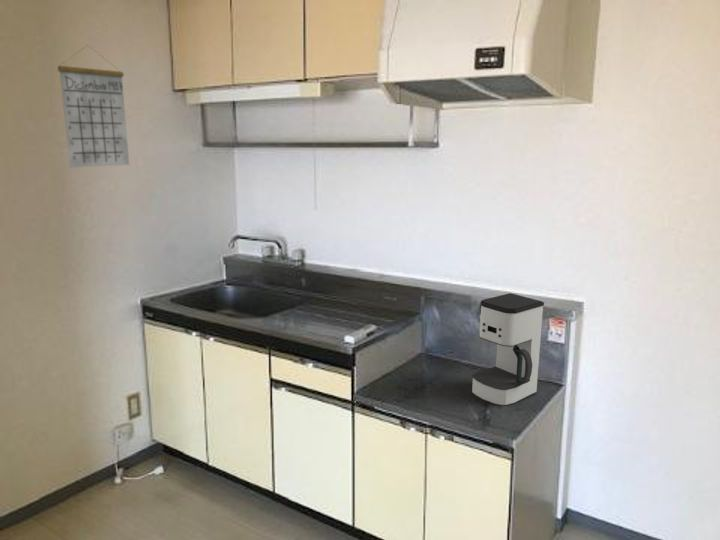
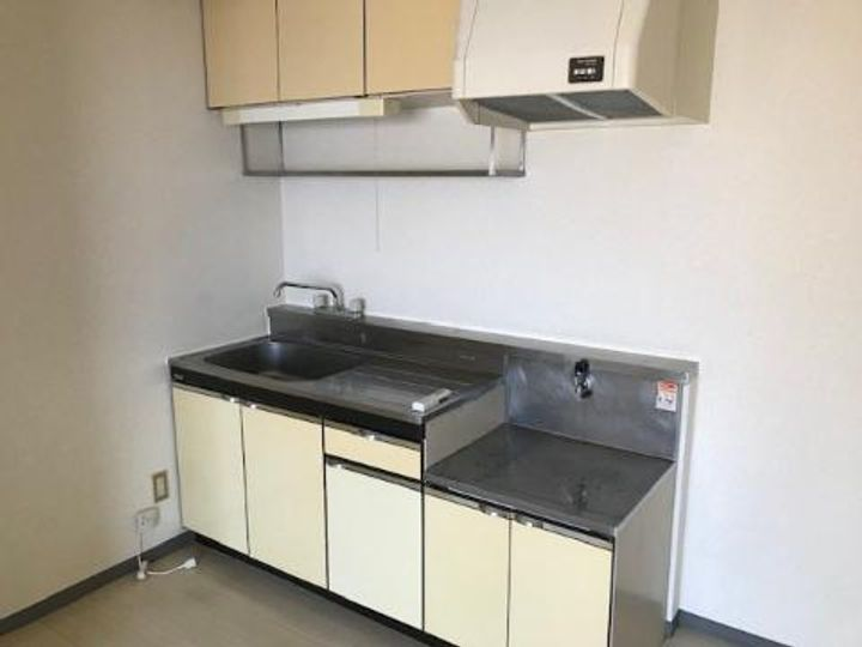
- calendar [57,44,130,169]
- coffee maker [471,292,545,407]
